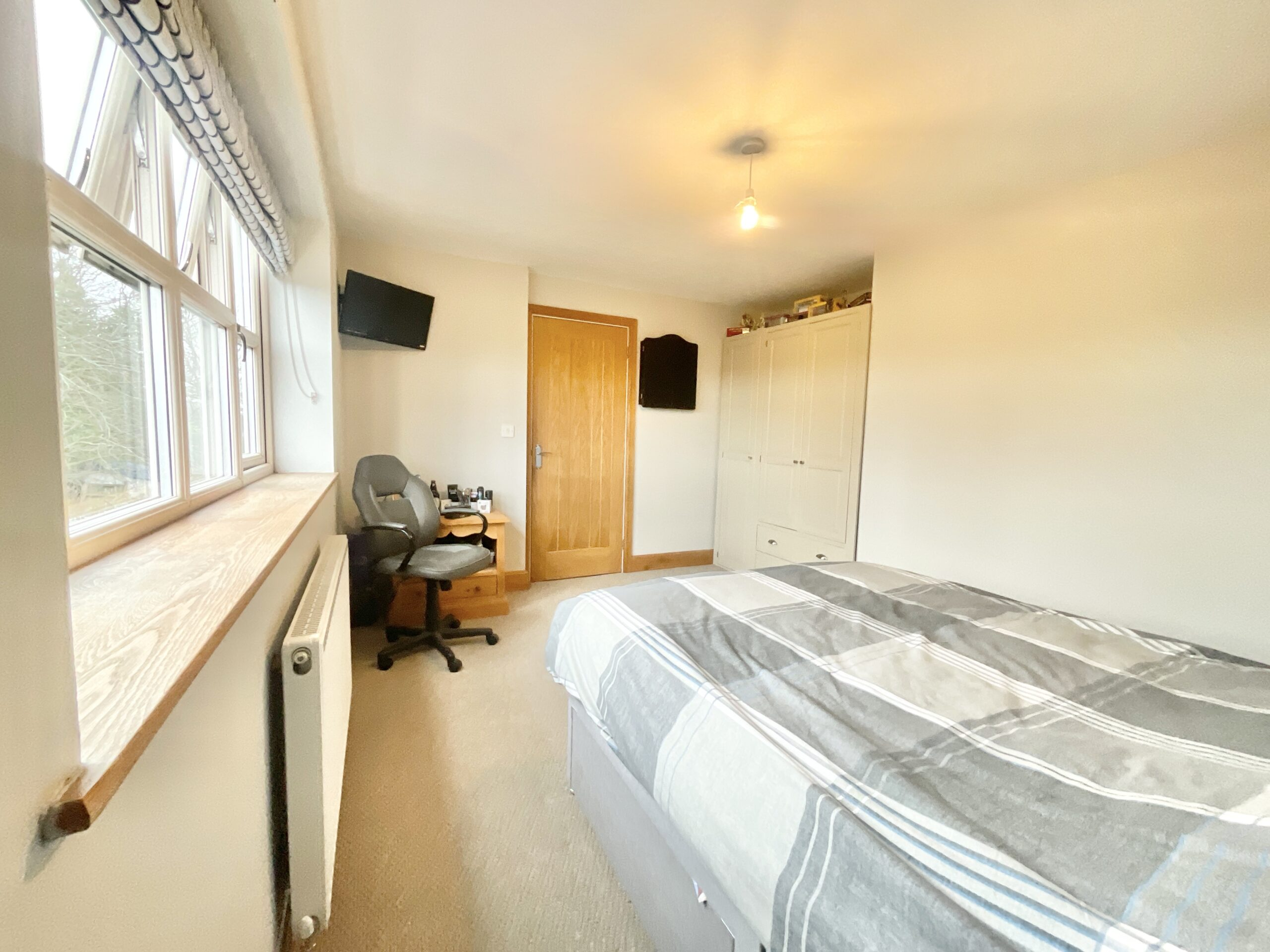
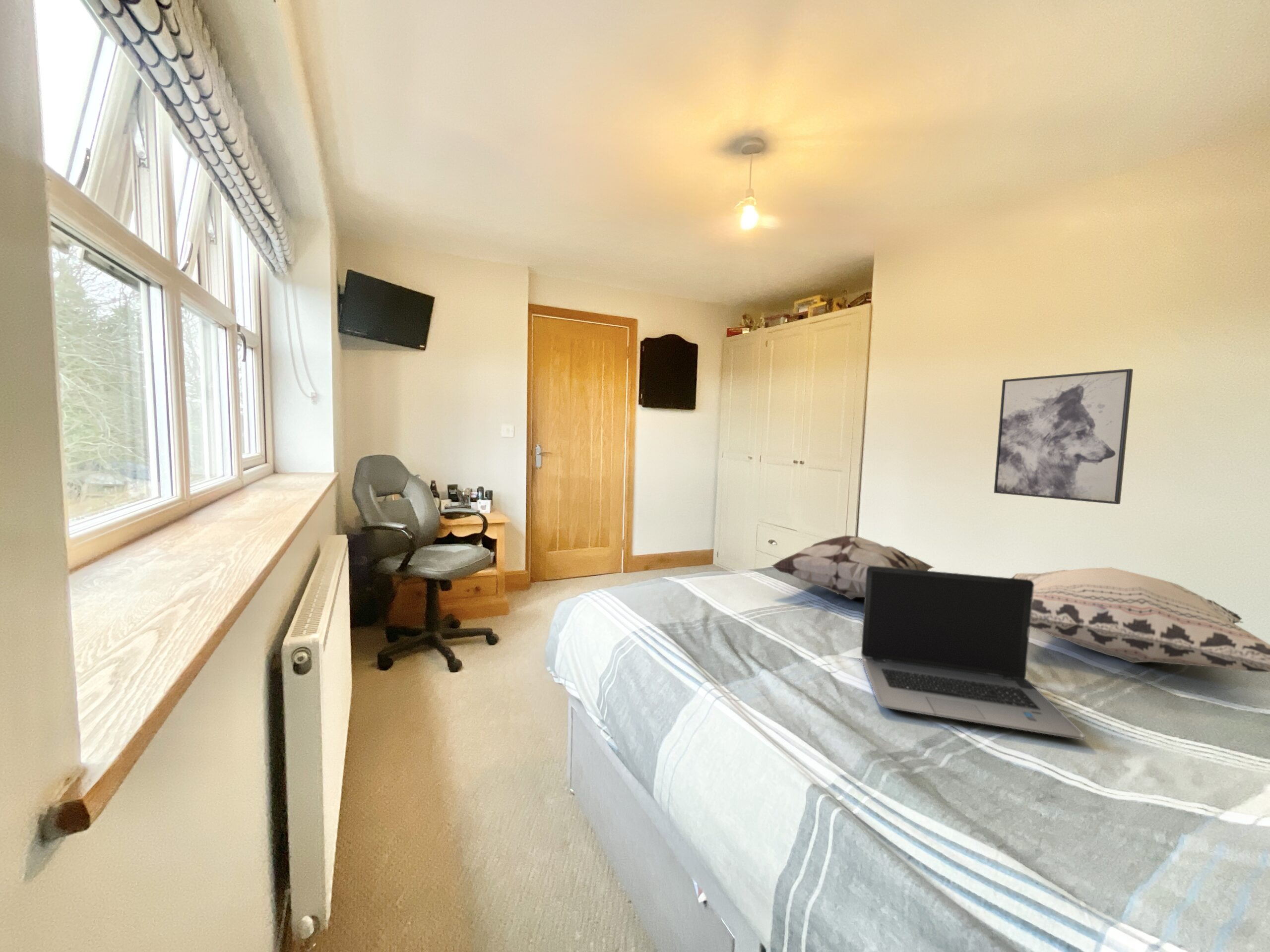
+ decorative pillow [770,535,935,600]
+ decorative pillow [1010,567,1270,673]
+ wall art [993,368,1134,505]
+ laptop computer [861,566,1086,740]
